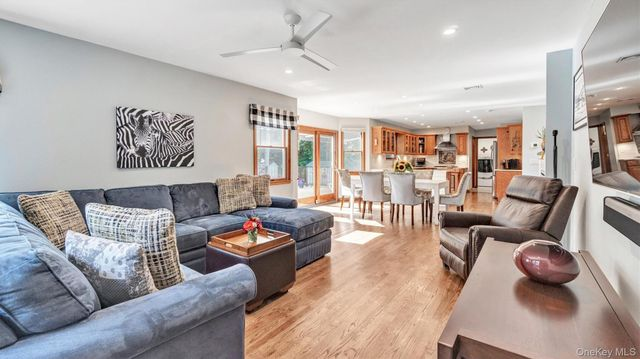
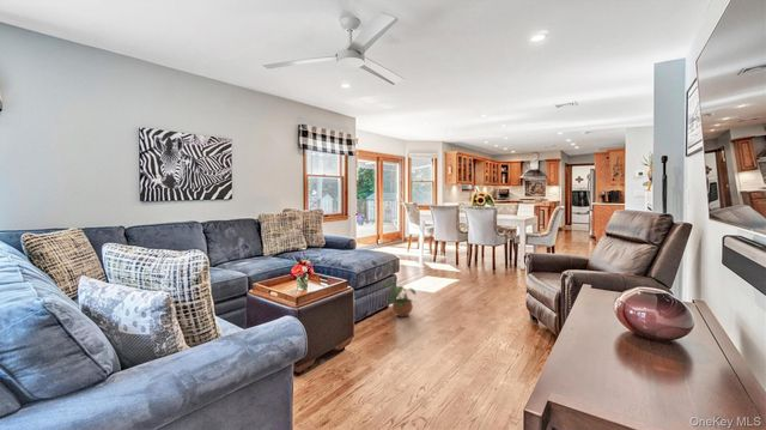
+ potted plant [383,277,417,317]
